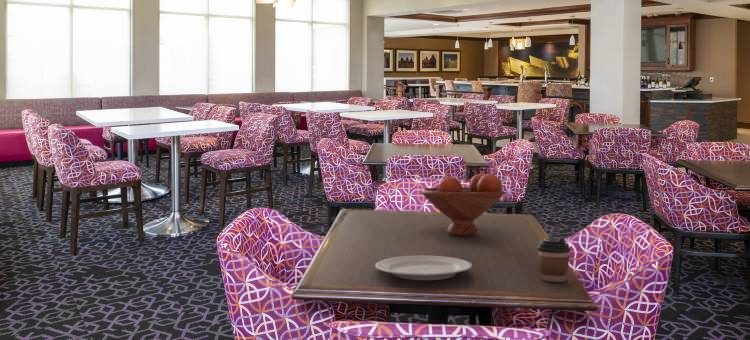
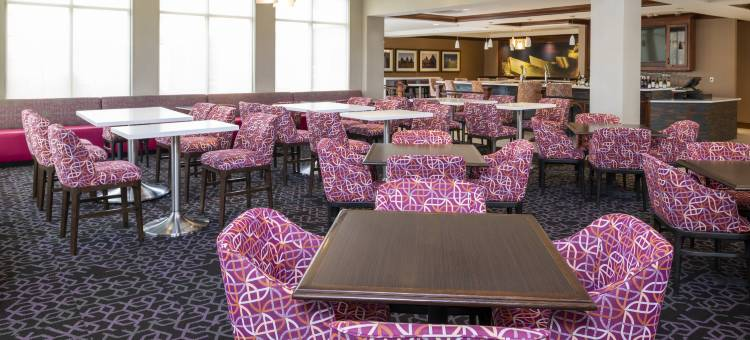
- chinaware [374,254,473,281]
- fruit bowl [421,173,506,236]
- coffee cup [536,236,572,283]
